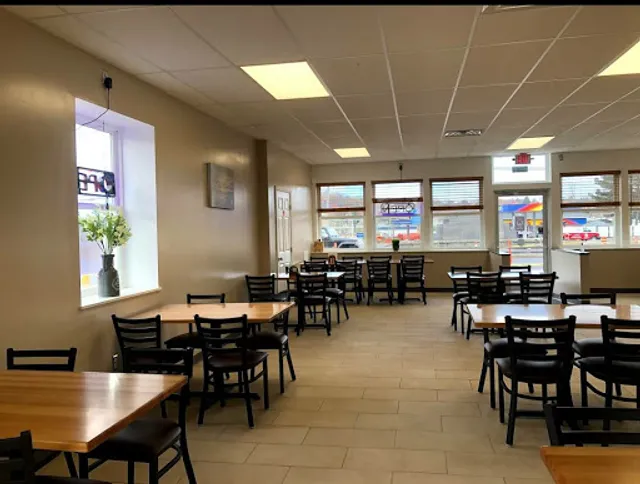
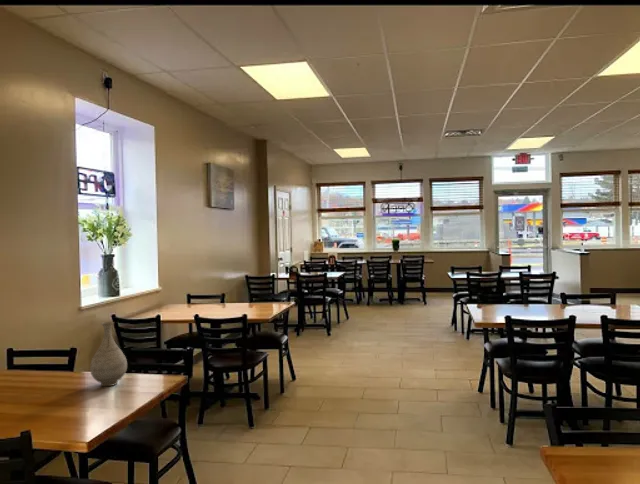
+ vase [89,321,128,387]
